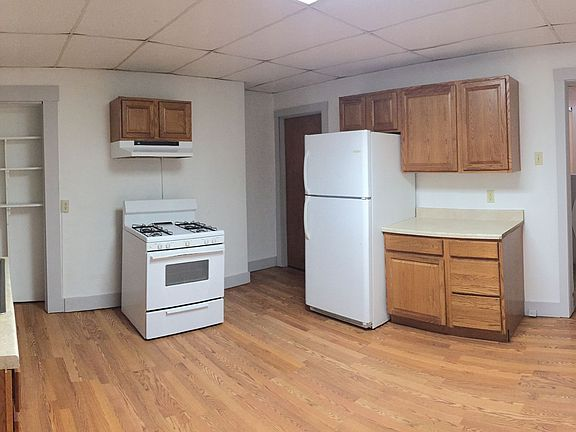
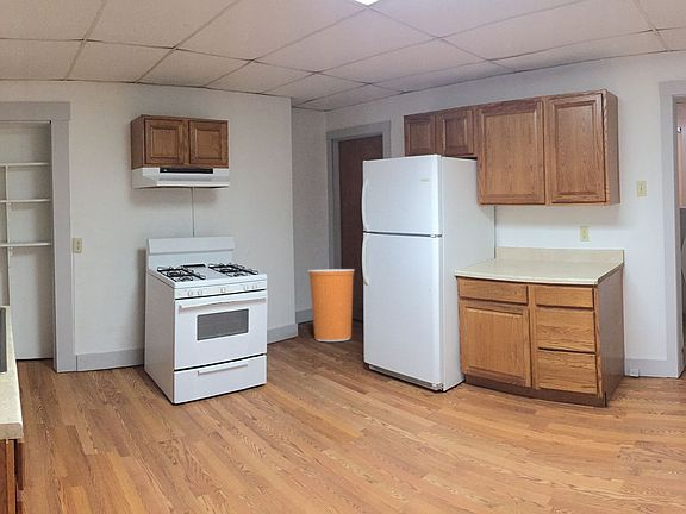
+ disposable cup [307,268,356,343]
